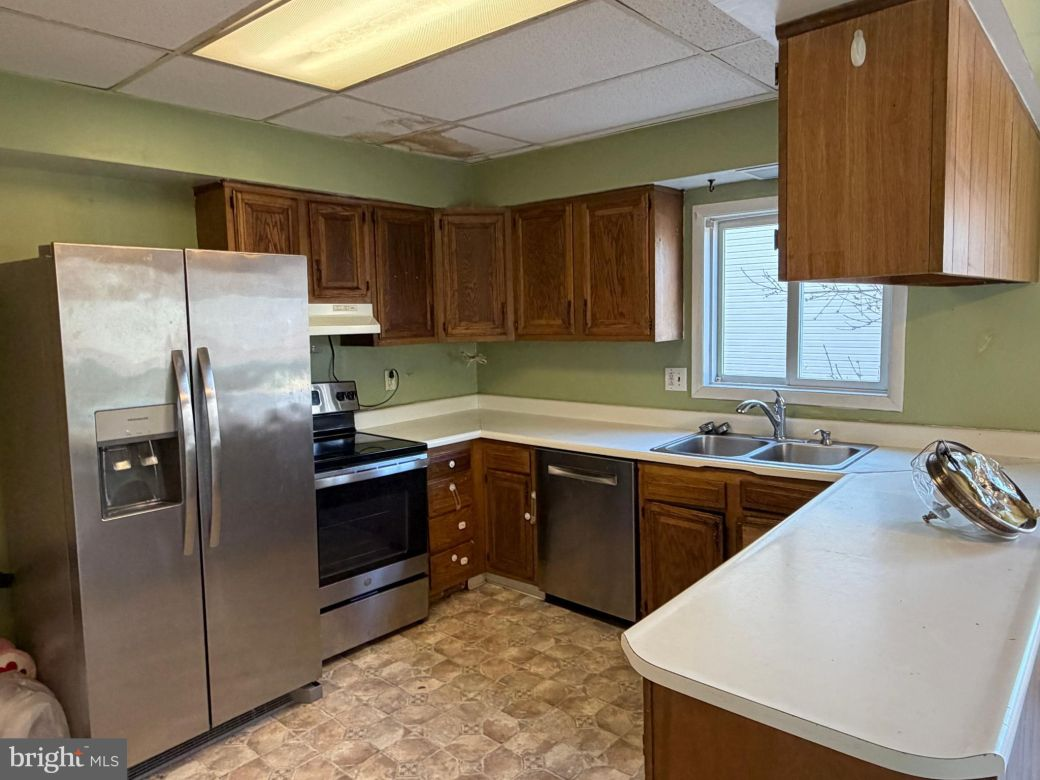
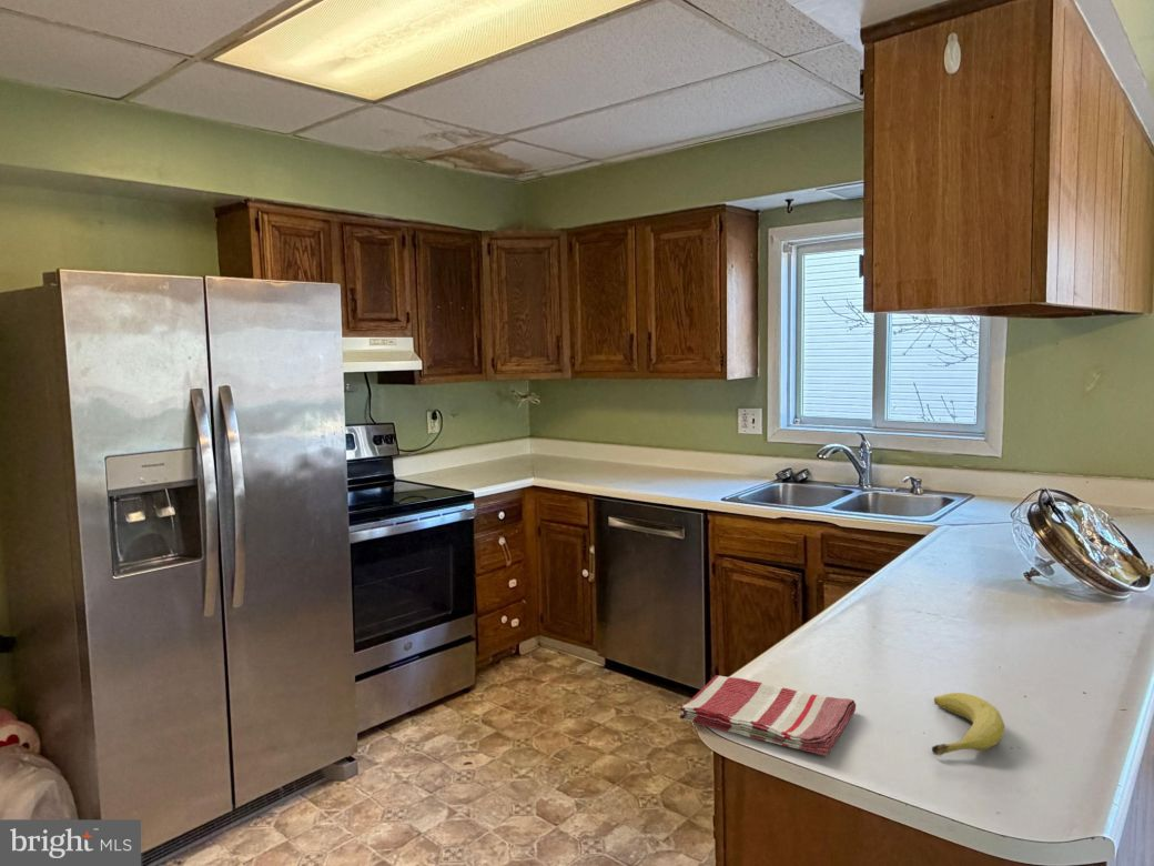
+ fruit [931,692,1005,756]
+ dish towel [678,674,857,757]
